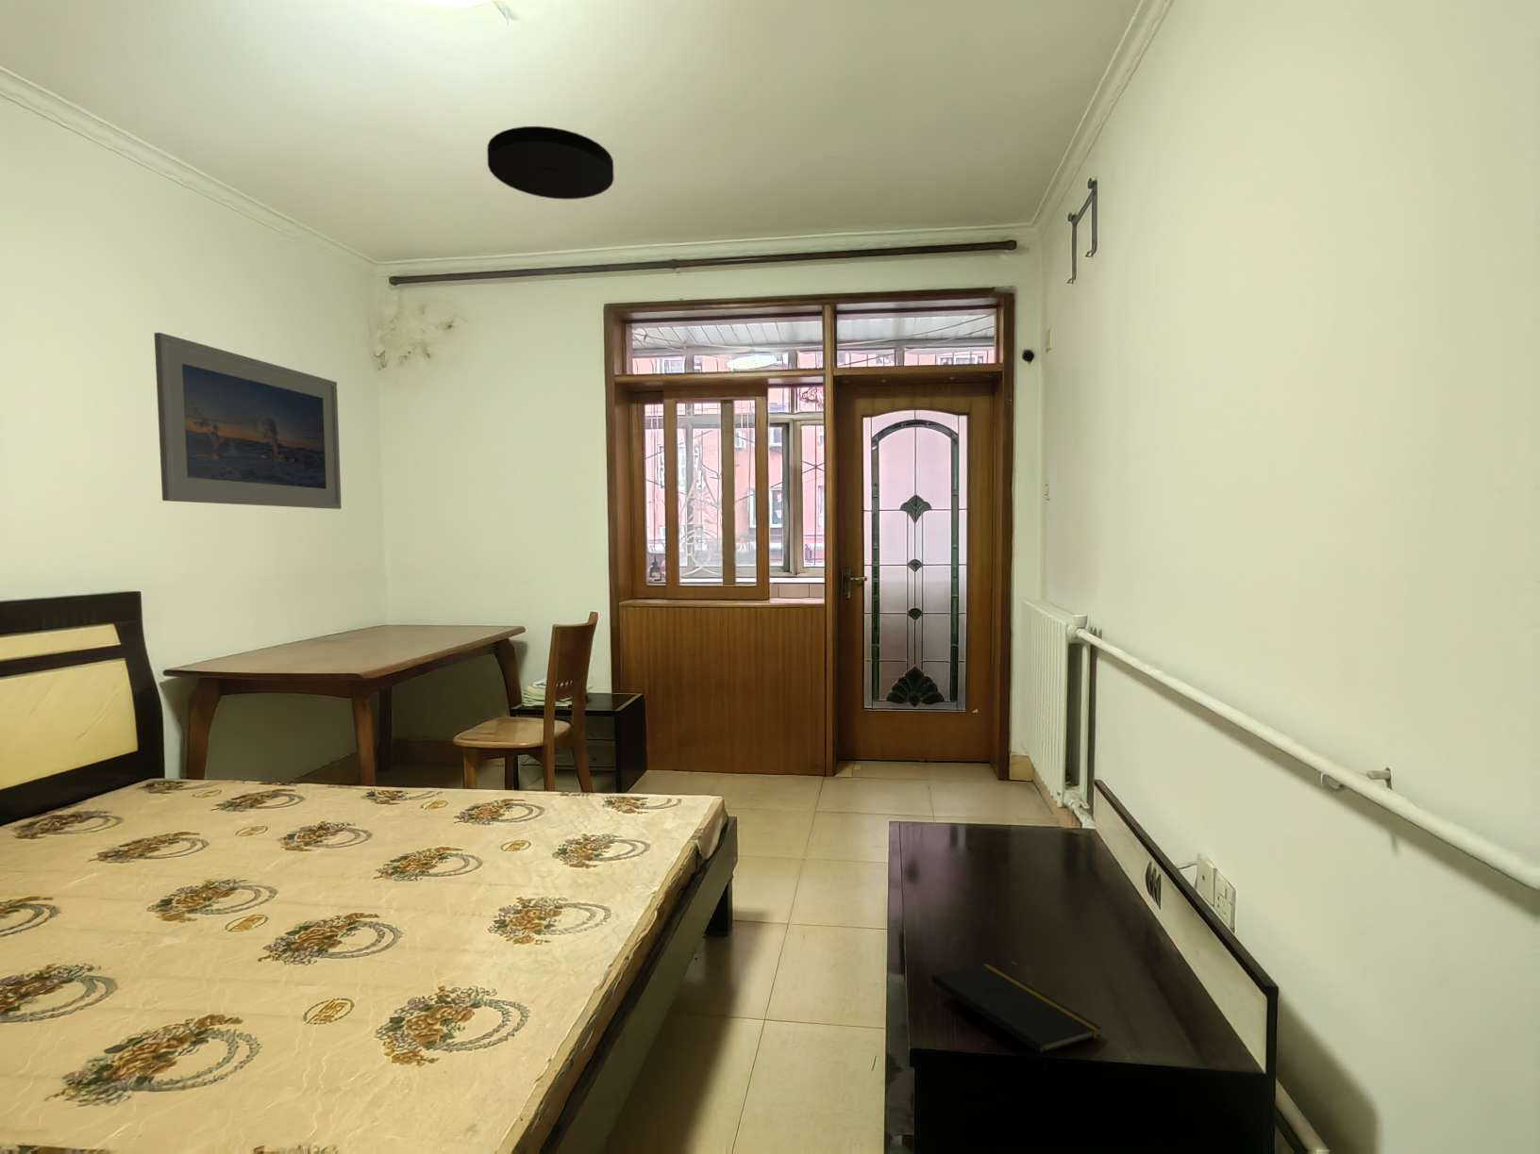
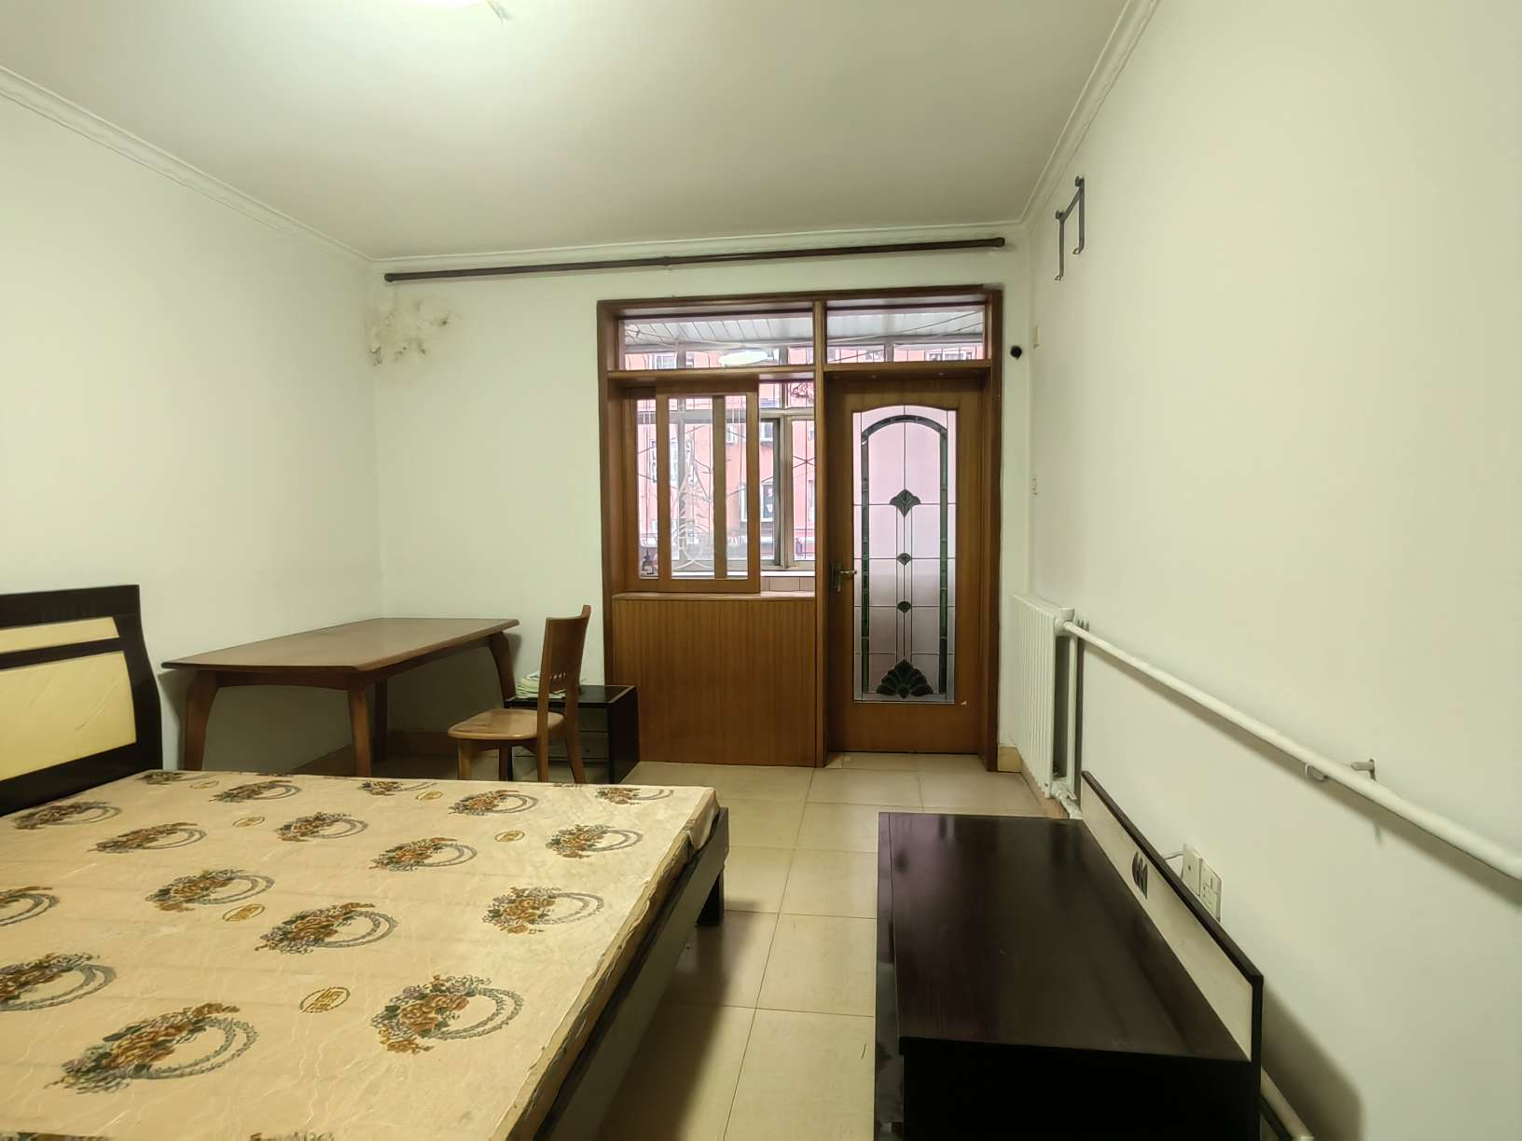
- notepad [930,964,1102,1076]
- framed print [154,332,342,510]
- ceiling light [486,125,615,200]
